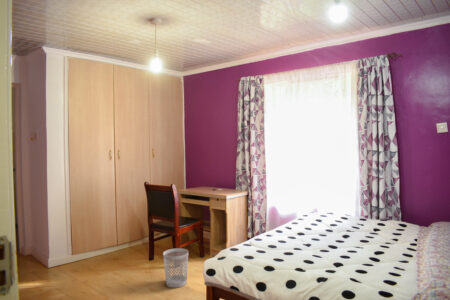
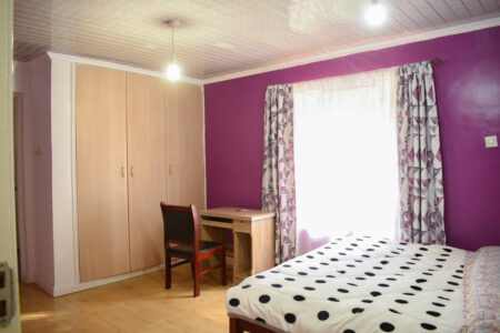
- wastebasket [162,247,189,289]
